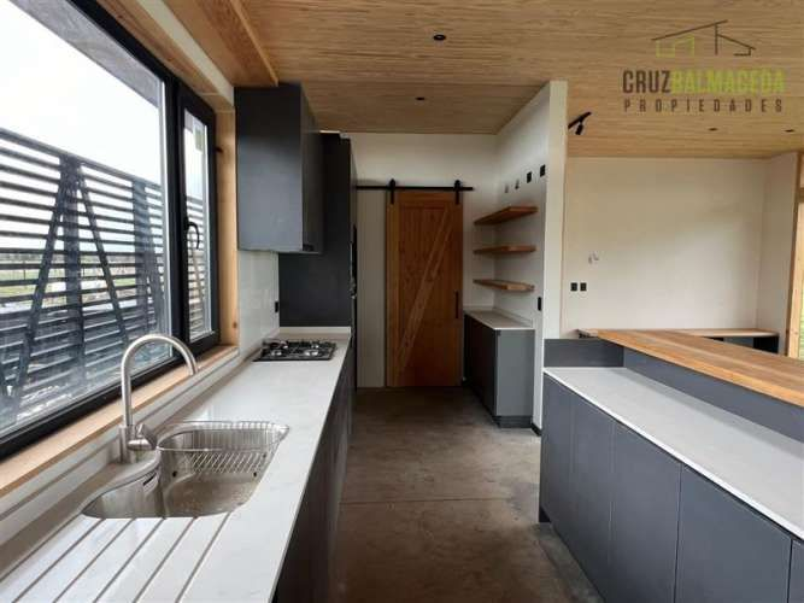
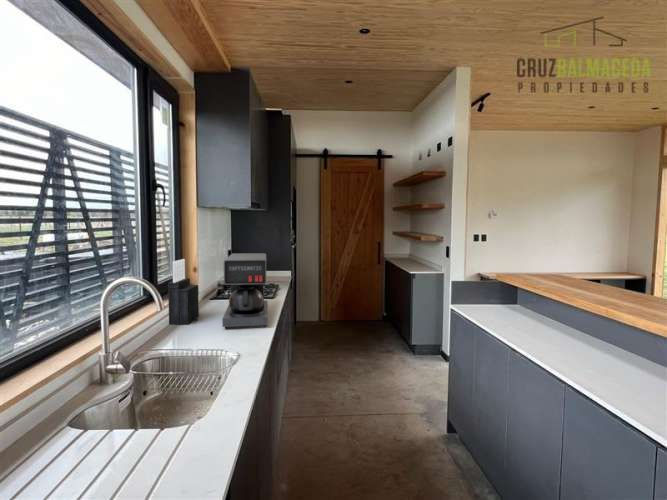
+ coffee maker [221,252,269,329]
+ knife block [167,258,200,325]
